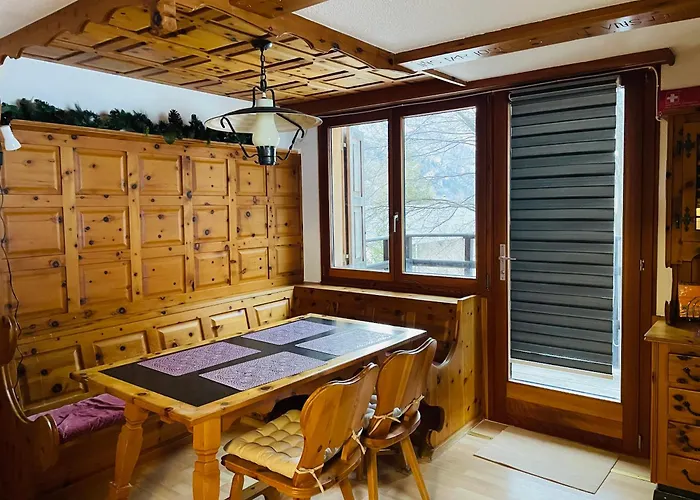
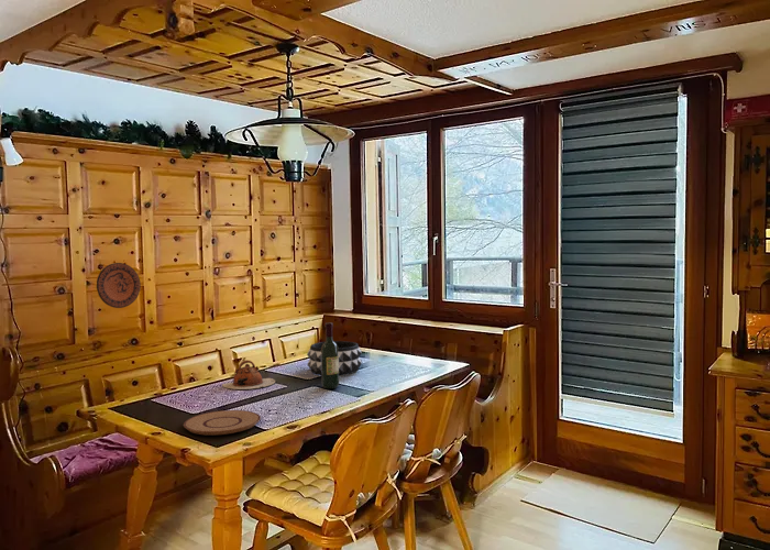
+ teapot [221,359,276,391]
+ wine bottle [321,321,340,389]
+ decorative bowl [306,340,363,376]
+ plate [183,409,262,436]
+ decorative plate [96,262,142,309]
